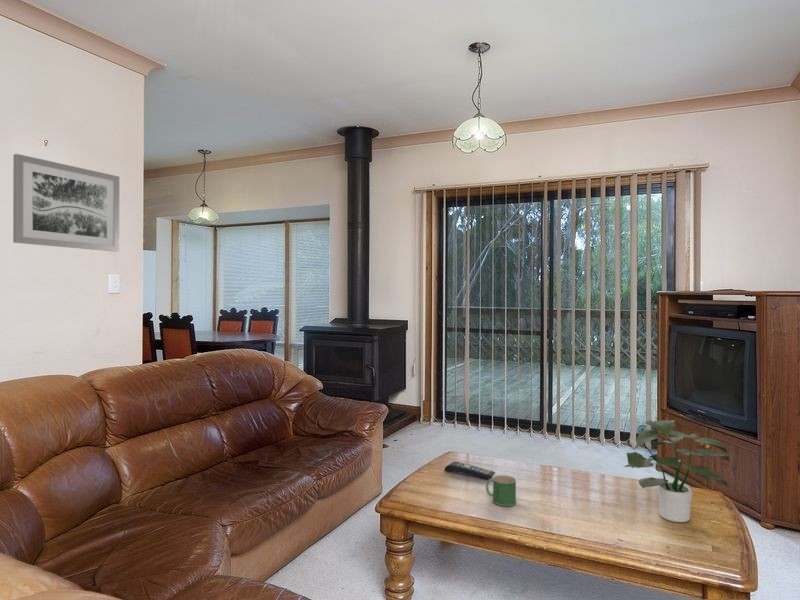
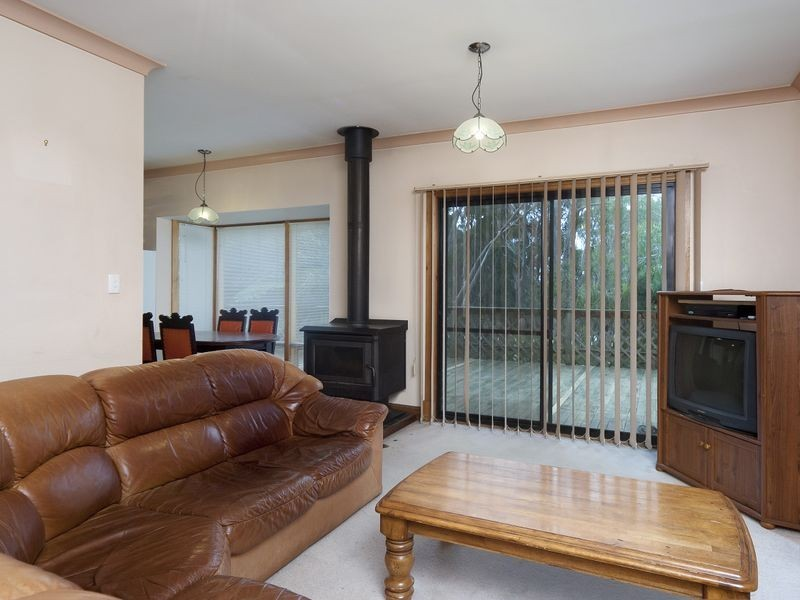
- wall art [12,153,121,253]
- potted plant [622,418,732,523]
- mug [485,474,517,507]
- remote control [443,460,496,480]
